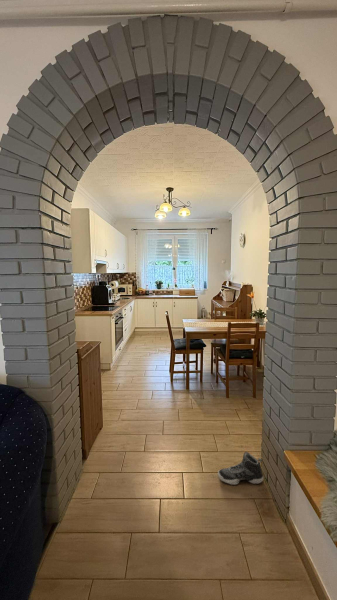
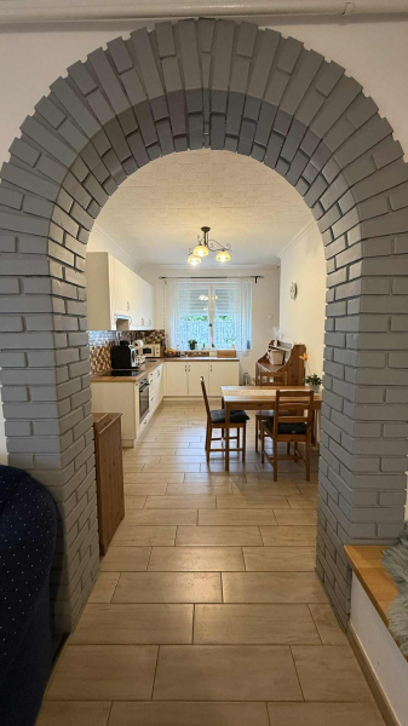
- sneaker [217,451,264,486]
